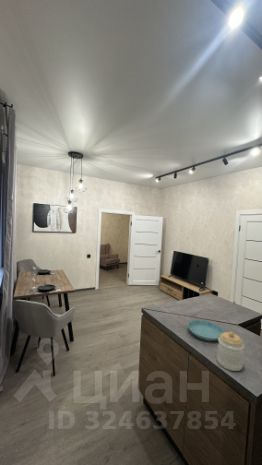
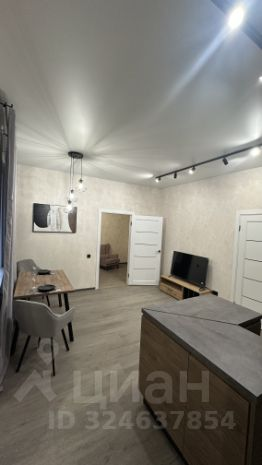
- jar [216,331,245,372]
- saucer [187,319,225,342]
